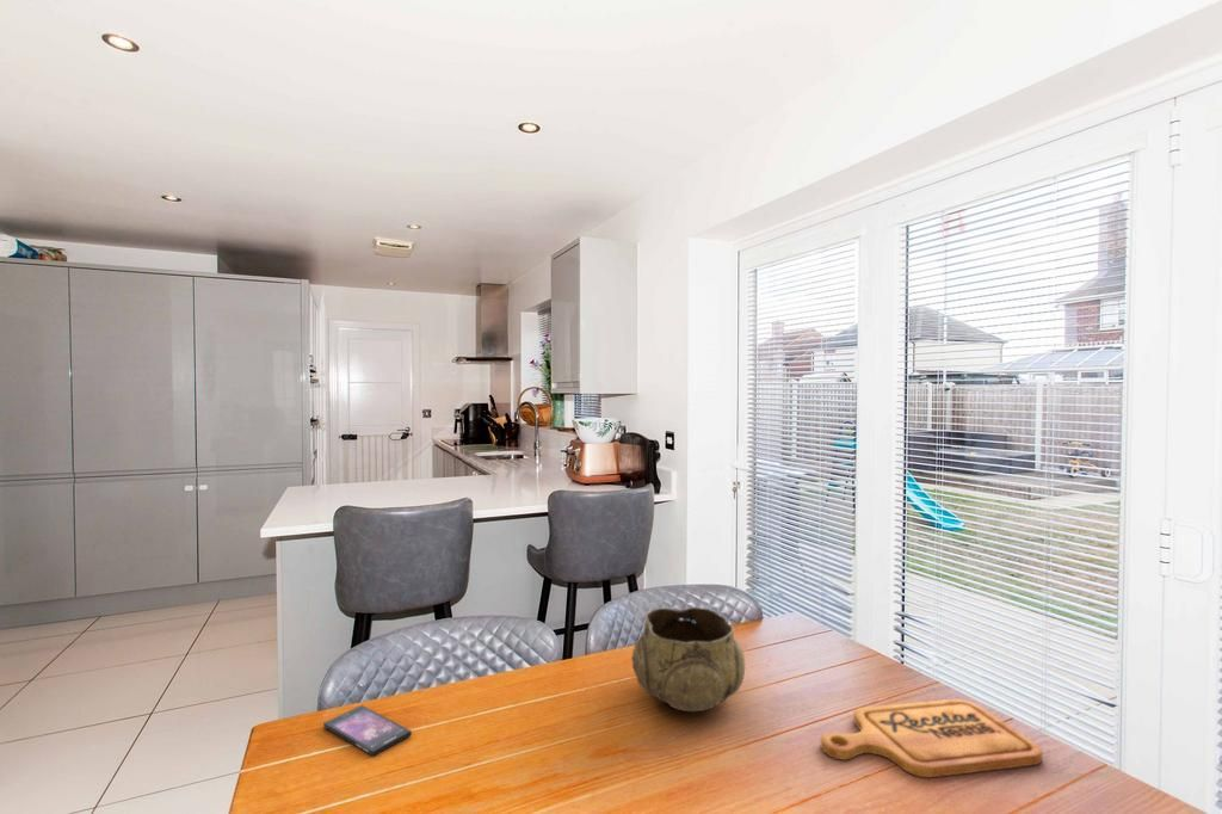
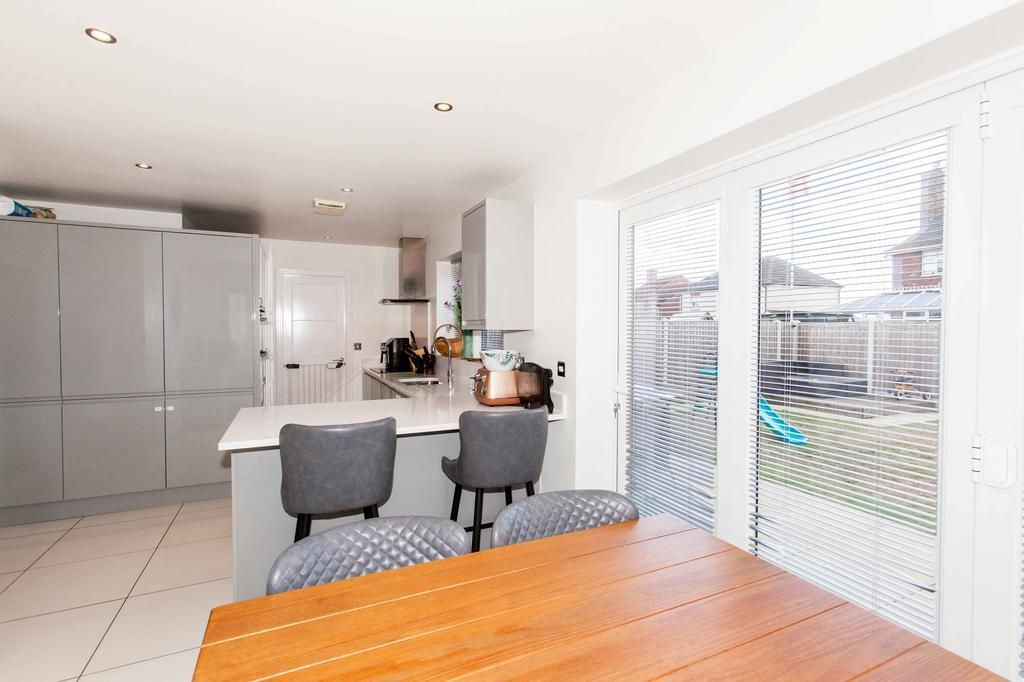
- cutting board [820,698,1043,778]
- decorative bowl [631,606,746,713]
- smartphone [322,704,413,758]
